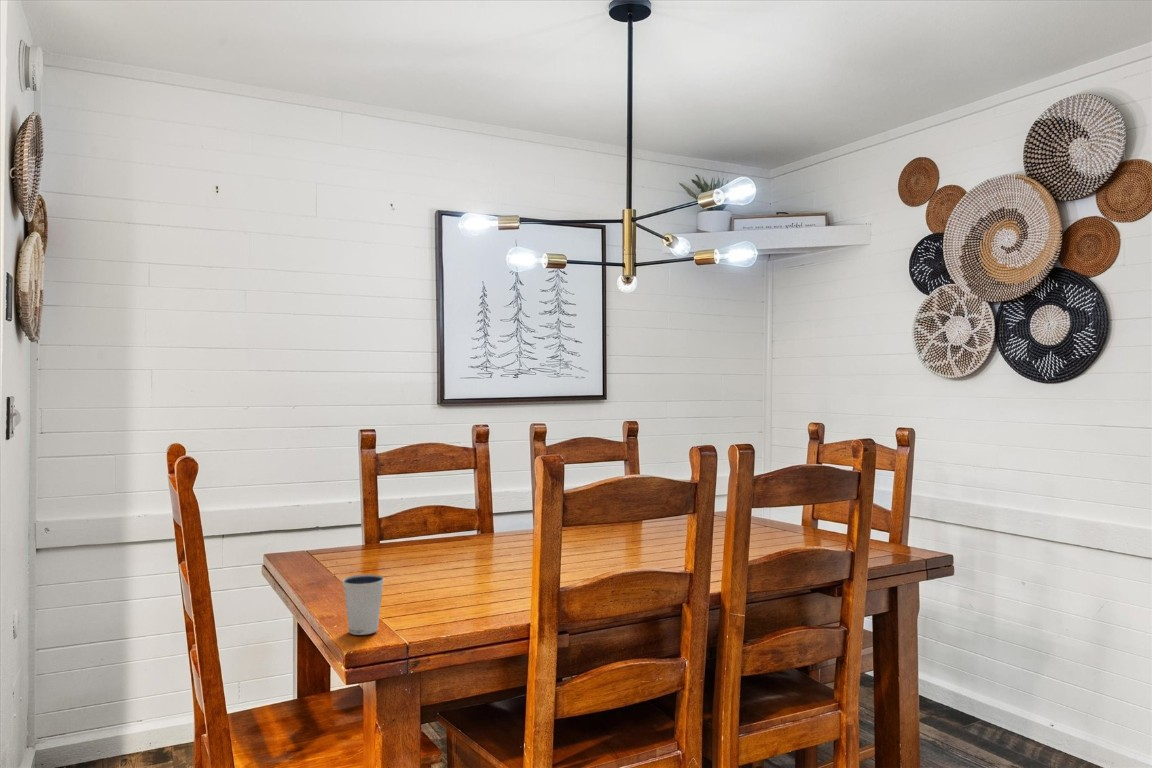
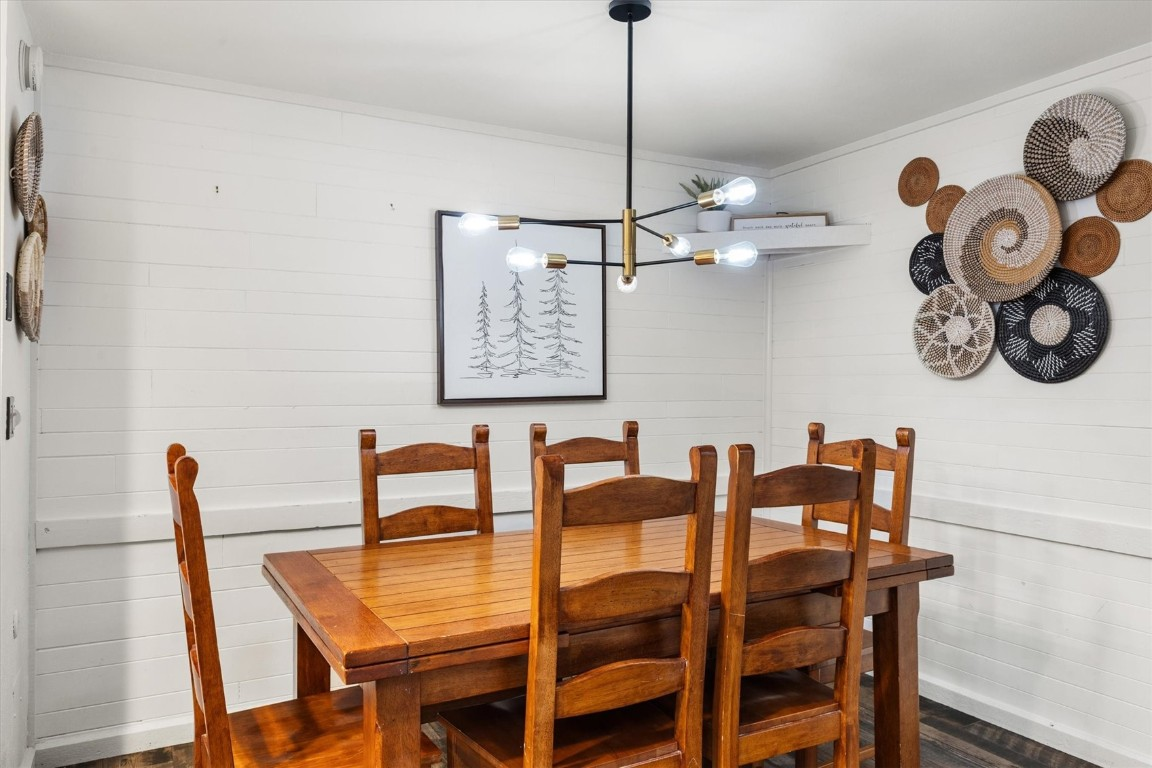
- dixie cup [341,573,385,636]
